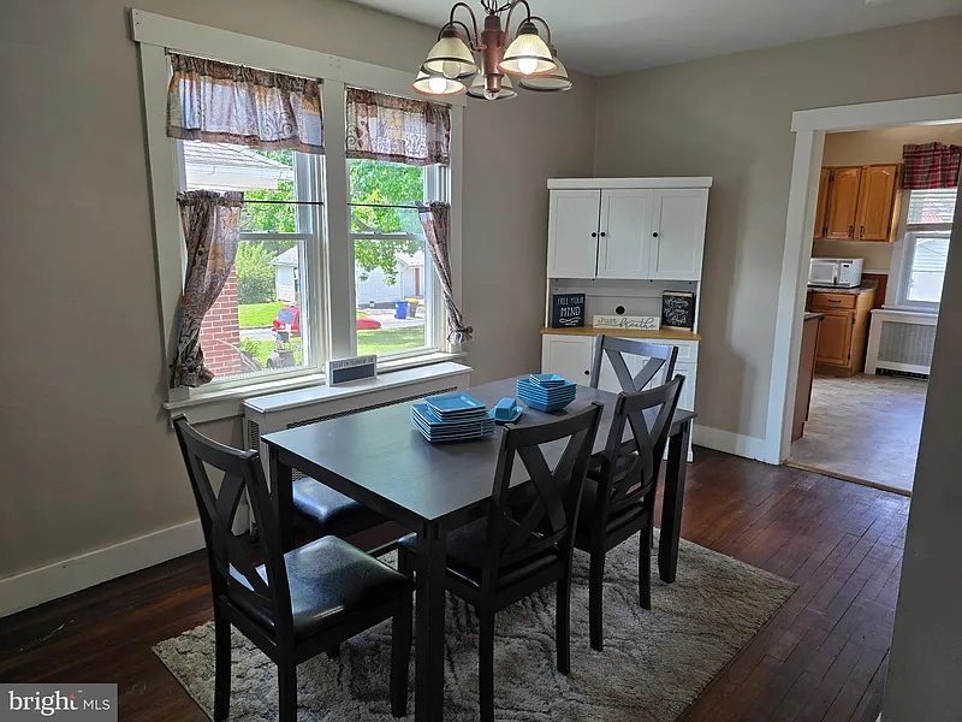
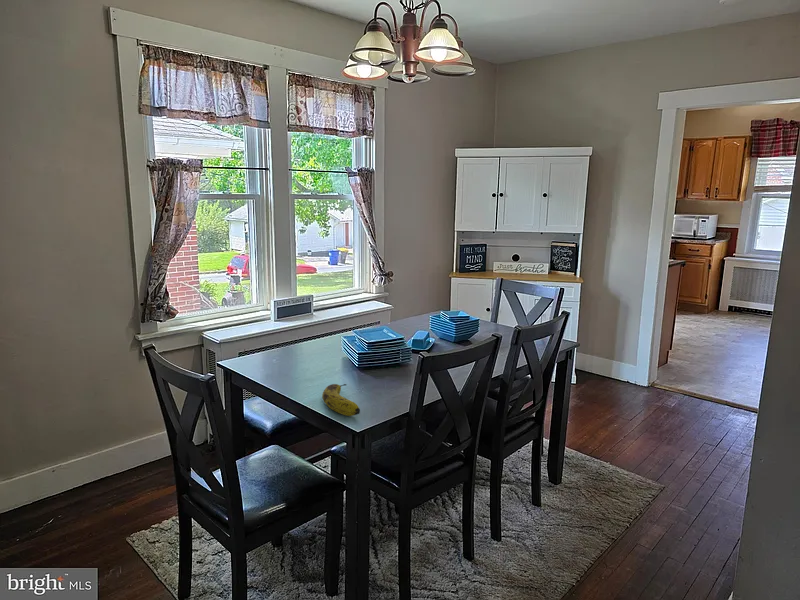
+ fruit [321,383,361,417]
